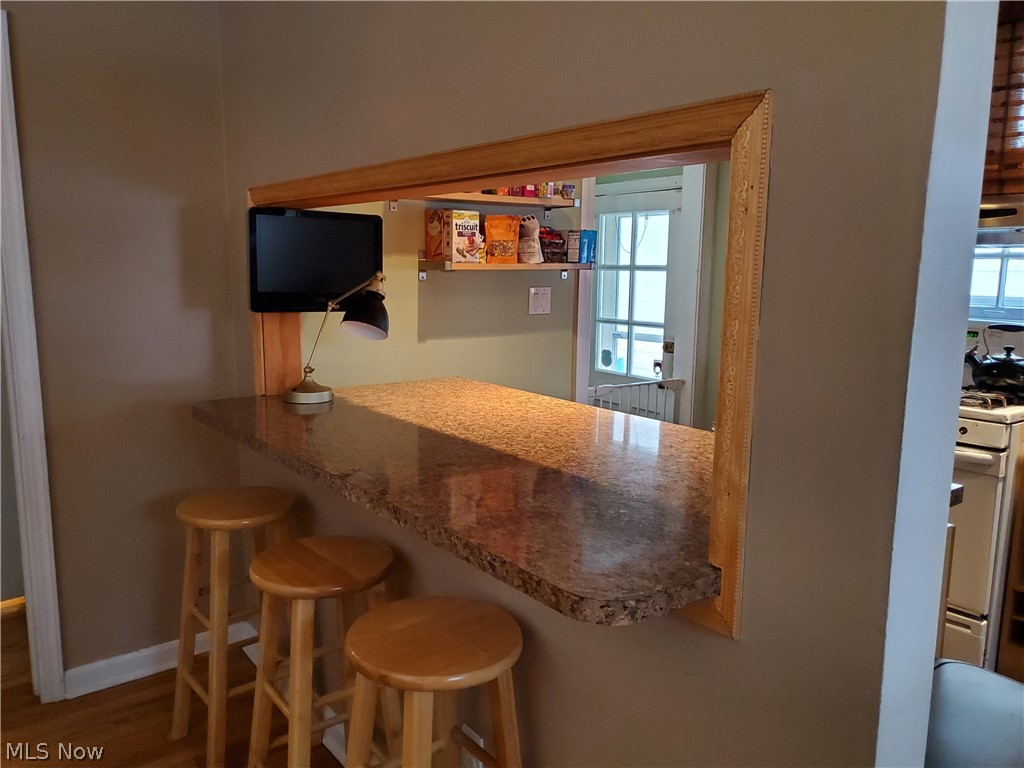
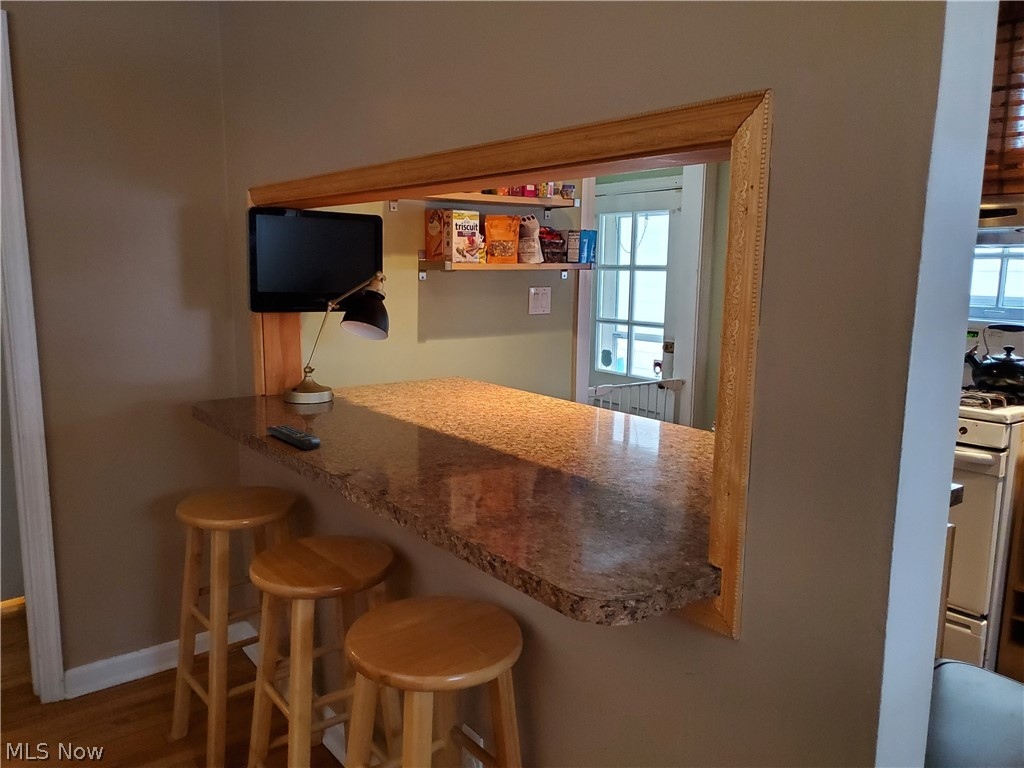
+ remote control [266,424,321,451]
